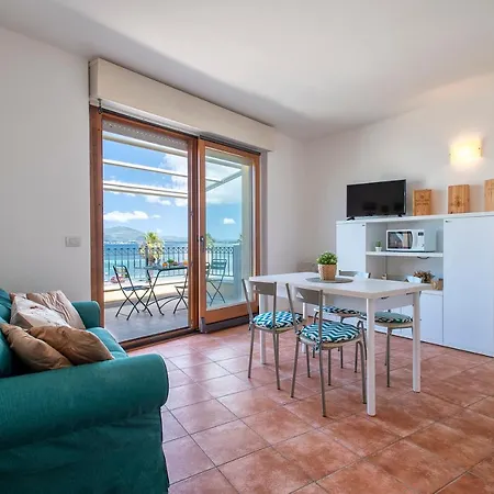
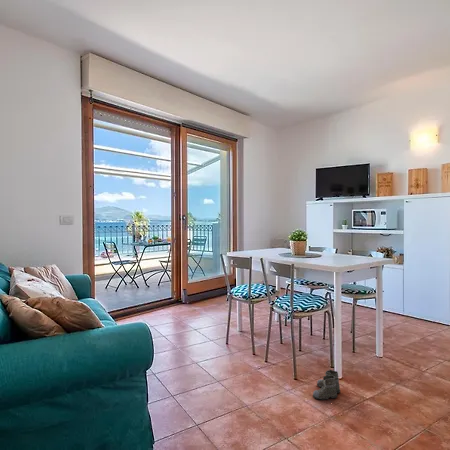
+ boots [312,368,341,402]
